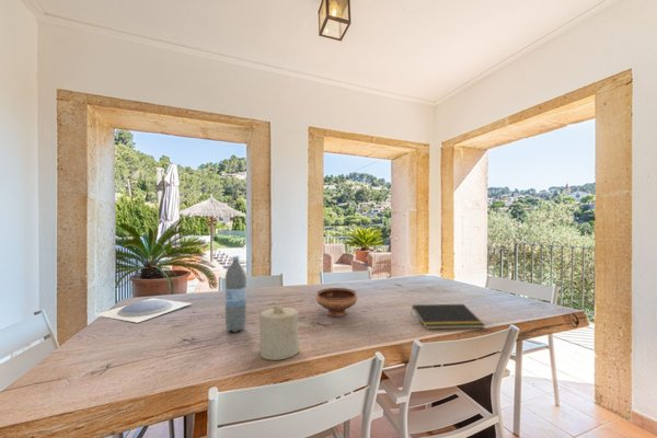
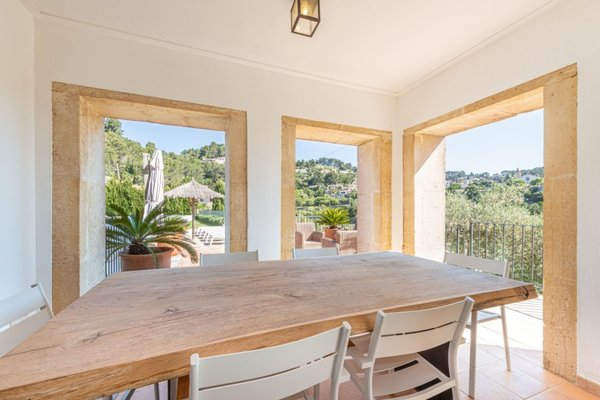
- notepad [410,303,486,331]
- candle [258,303,300,361]
- water bottle [224,254,247,333]
- plate [93,297,193,323]
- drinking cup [315,287,358,318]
